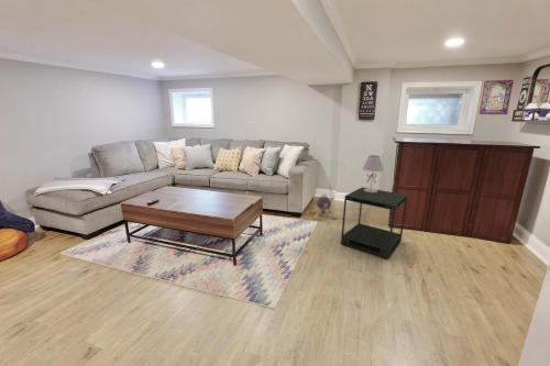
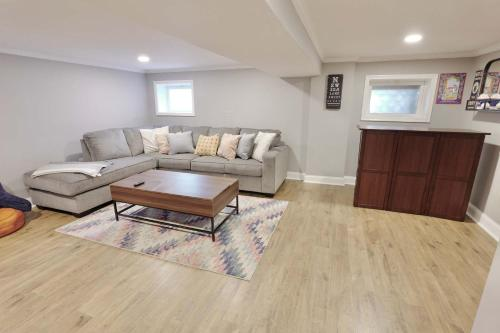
- side table [340,186,408,260]
- table lamp [361,154,385,193]
- plush toy [308,192,339,220]
